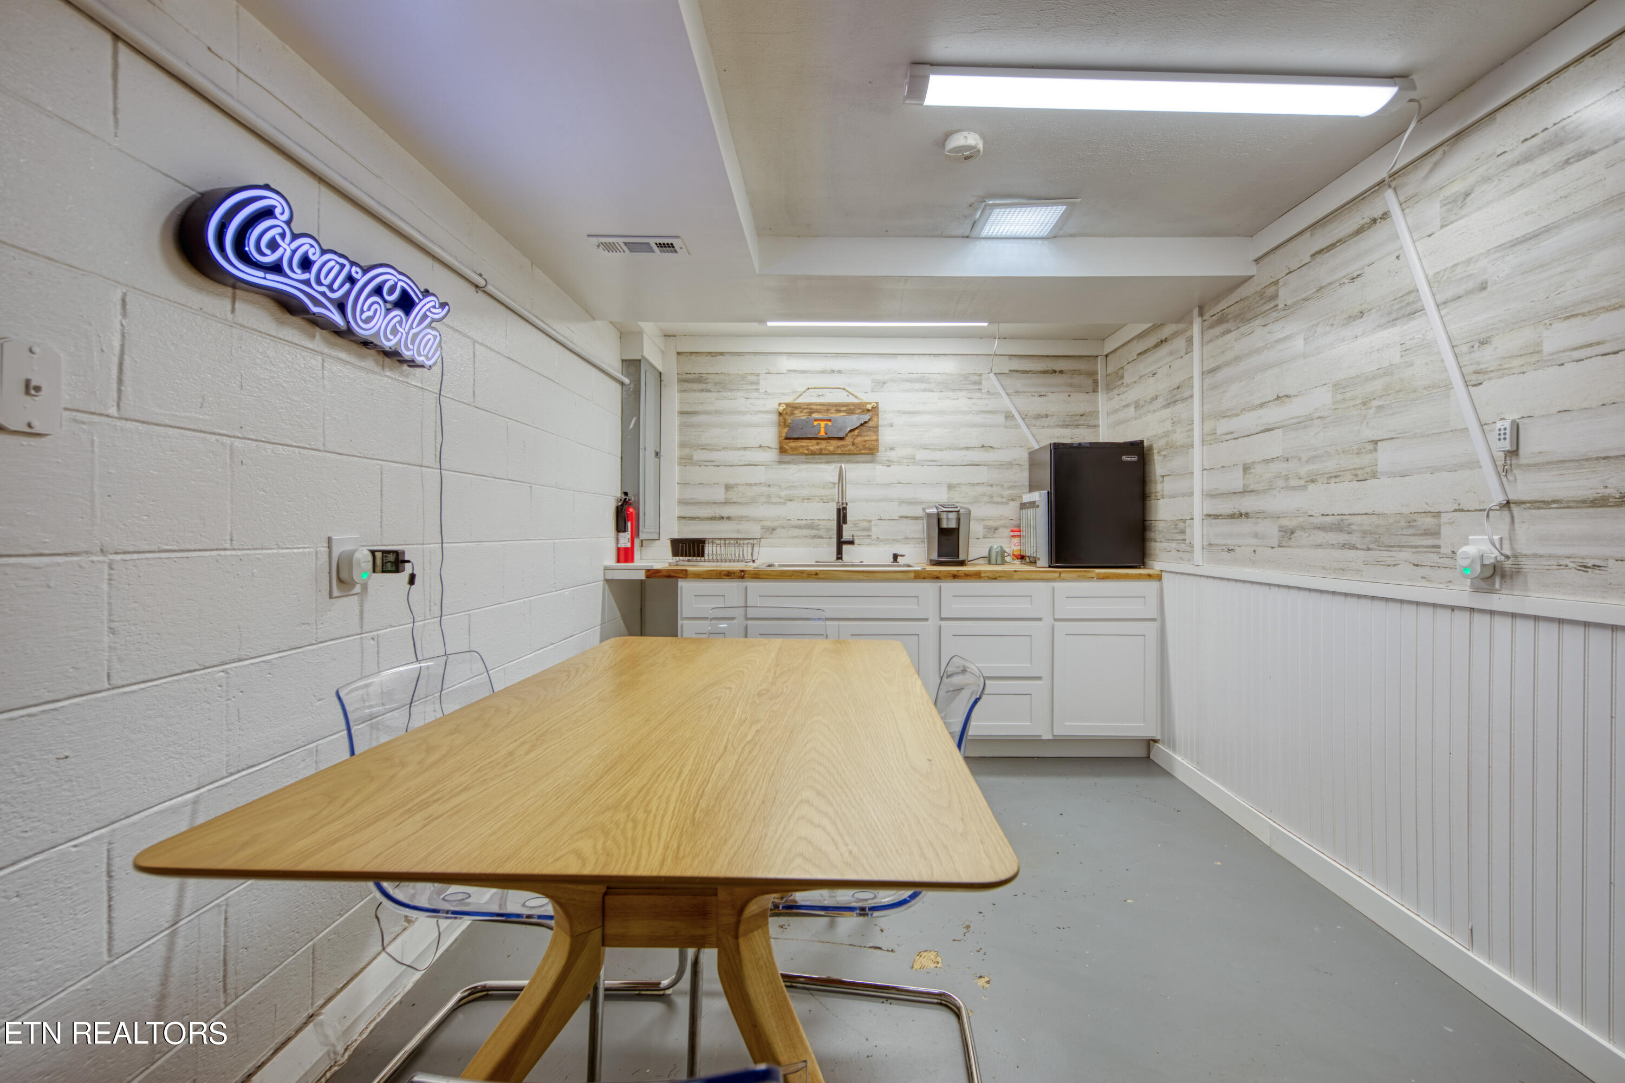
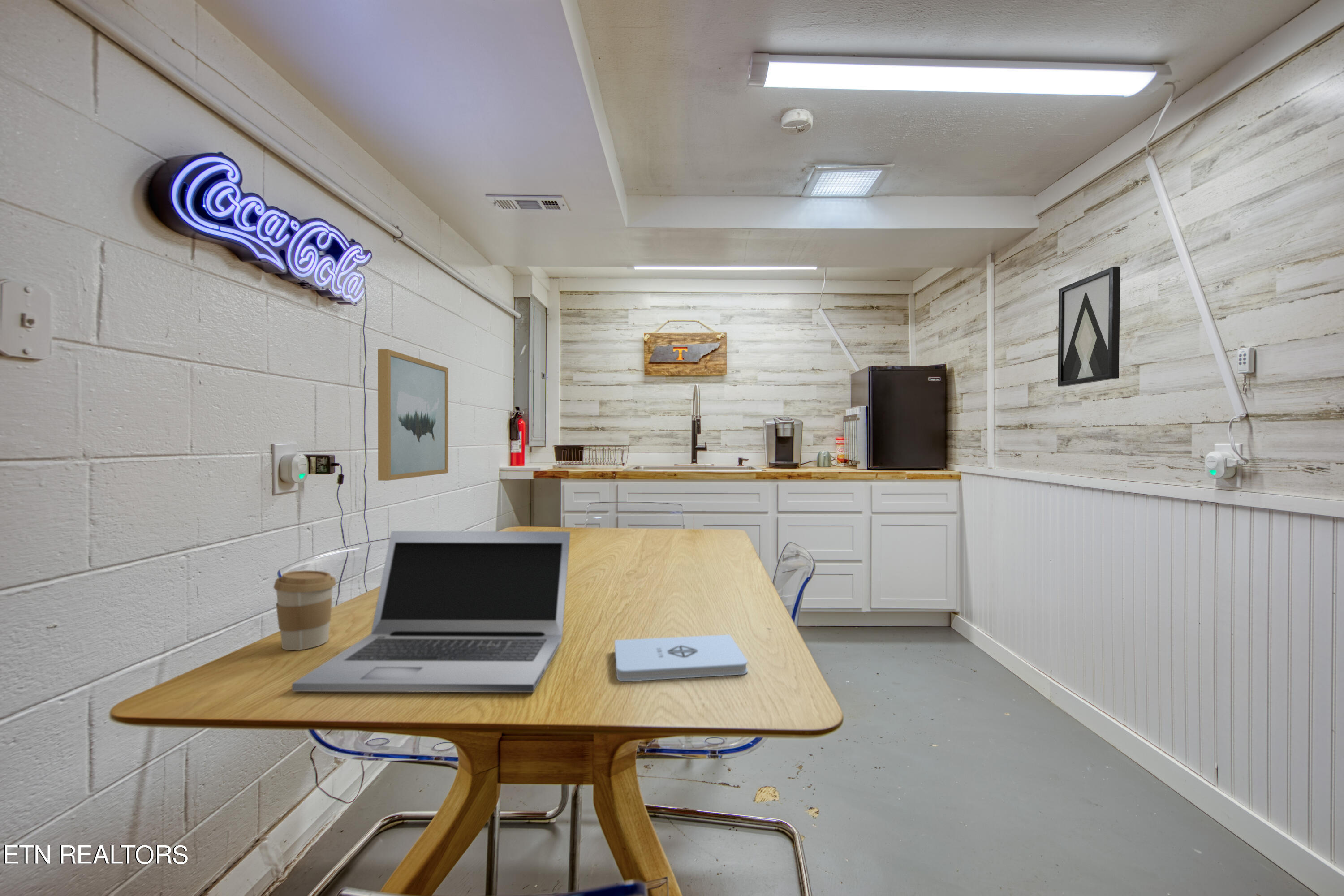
+ coffee cup [273,570,336,651]
+ laptop [292,530,571,693]
+ wall art [1057,266,1121,387]
+ notepad [614,634,748,682]
+ wall art [377,349,449,481]
